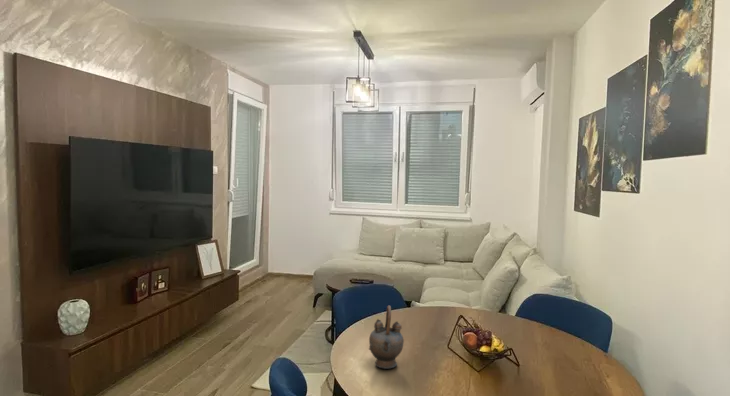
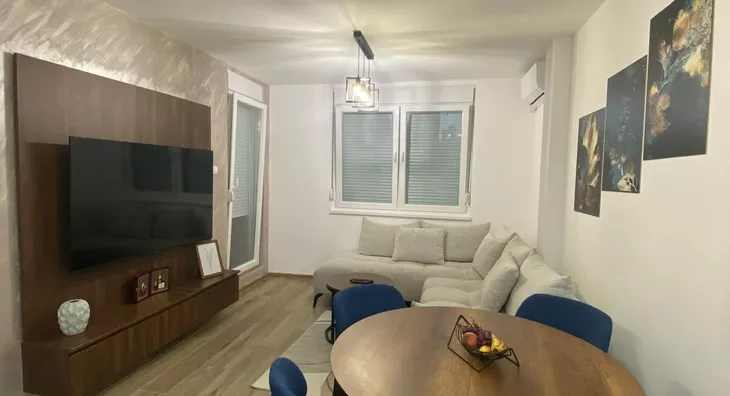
- teapot [368,305,405,370]
